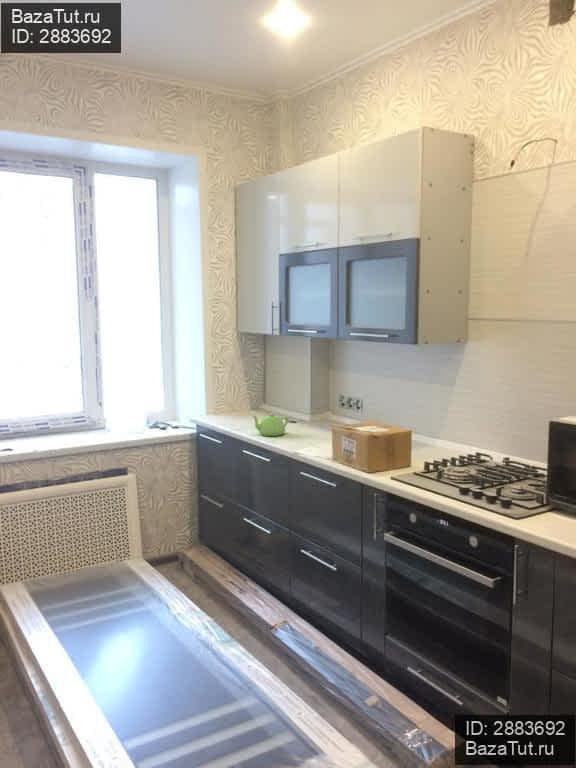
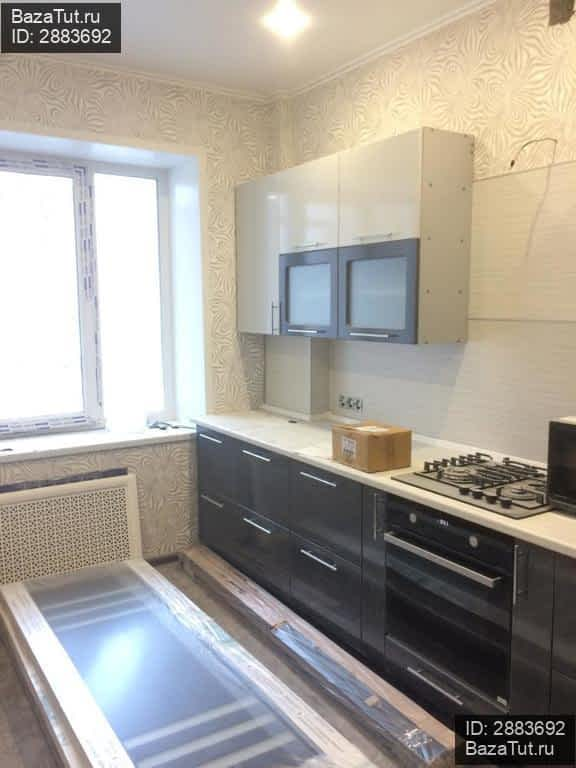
- teapot [251,412,290,437]
